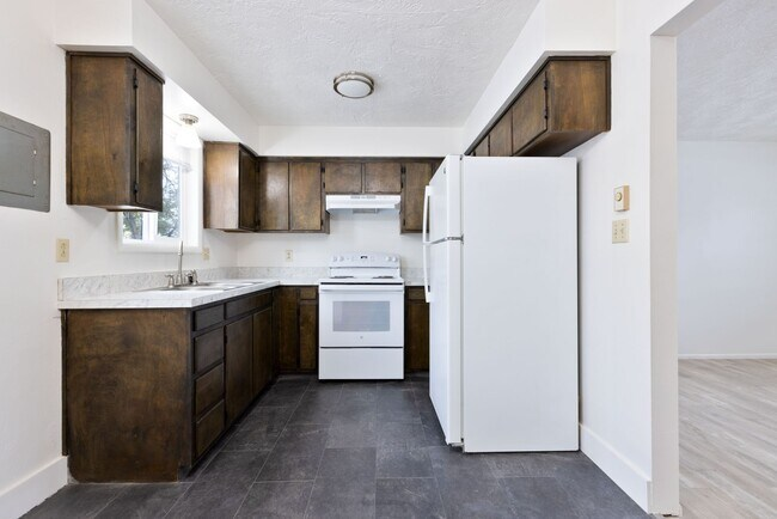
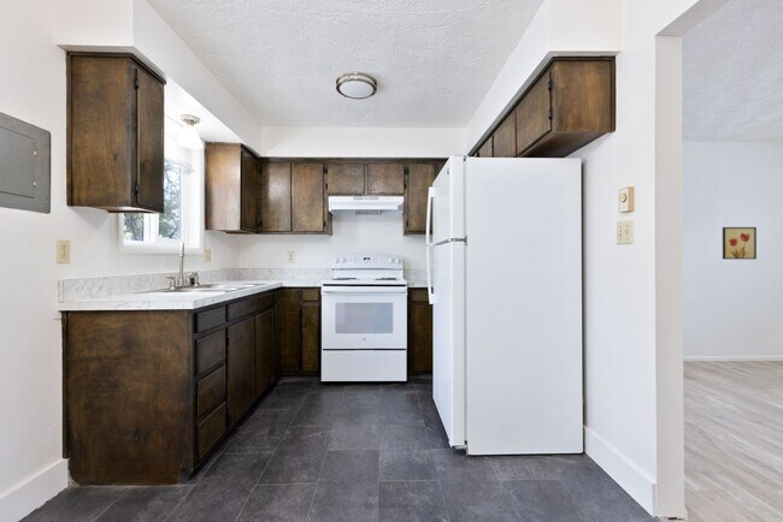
+ wall art [722,226,758,260]
